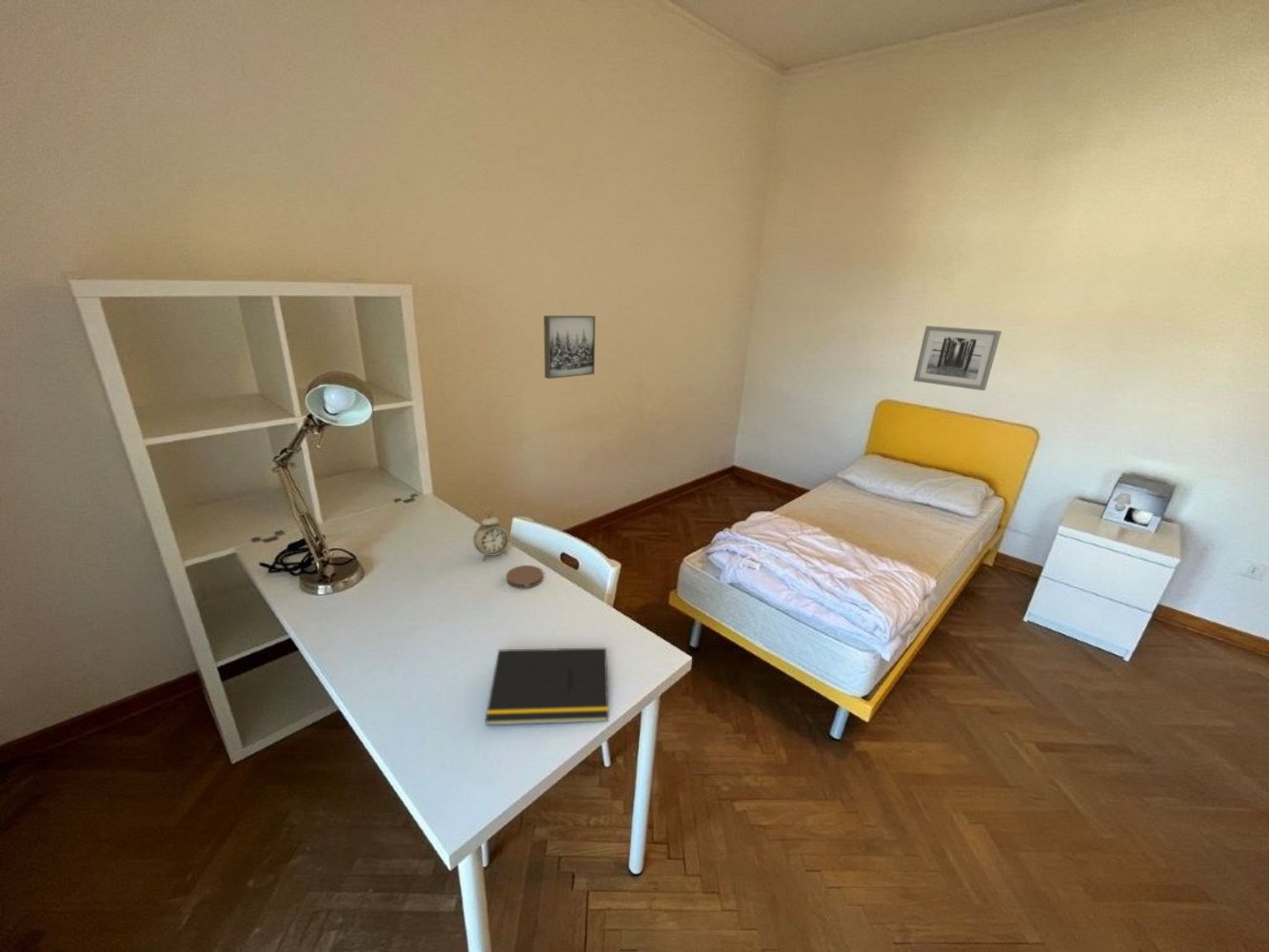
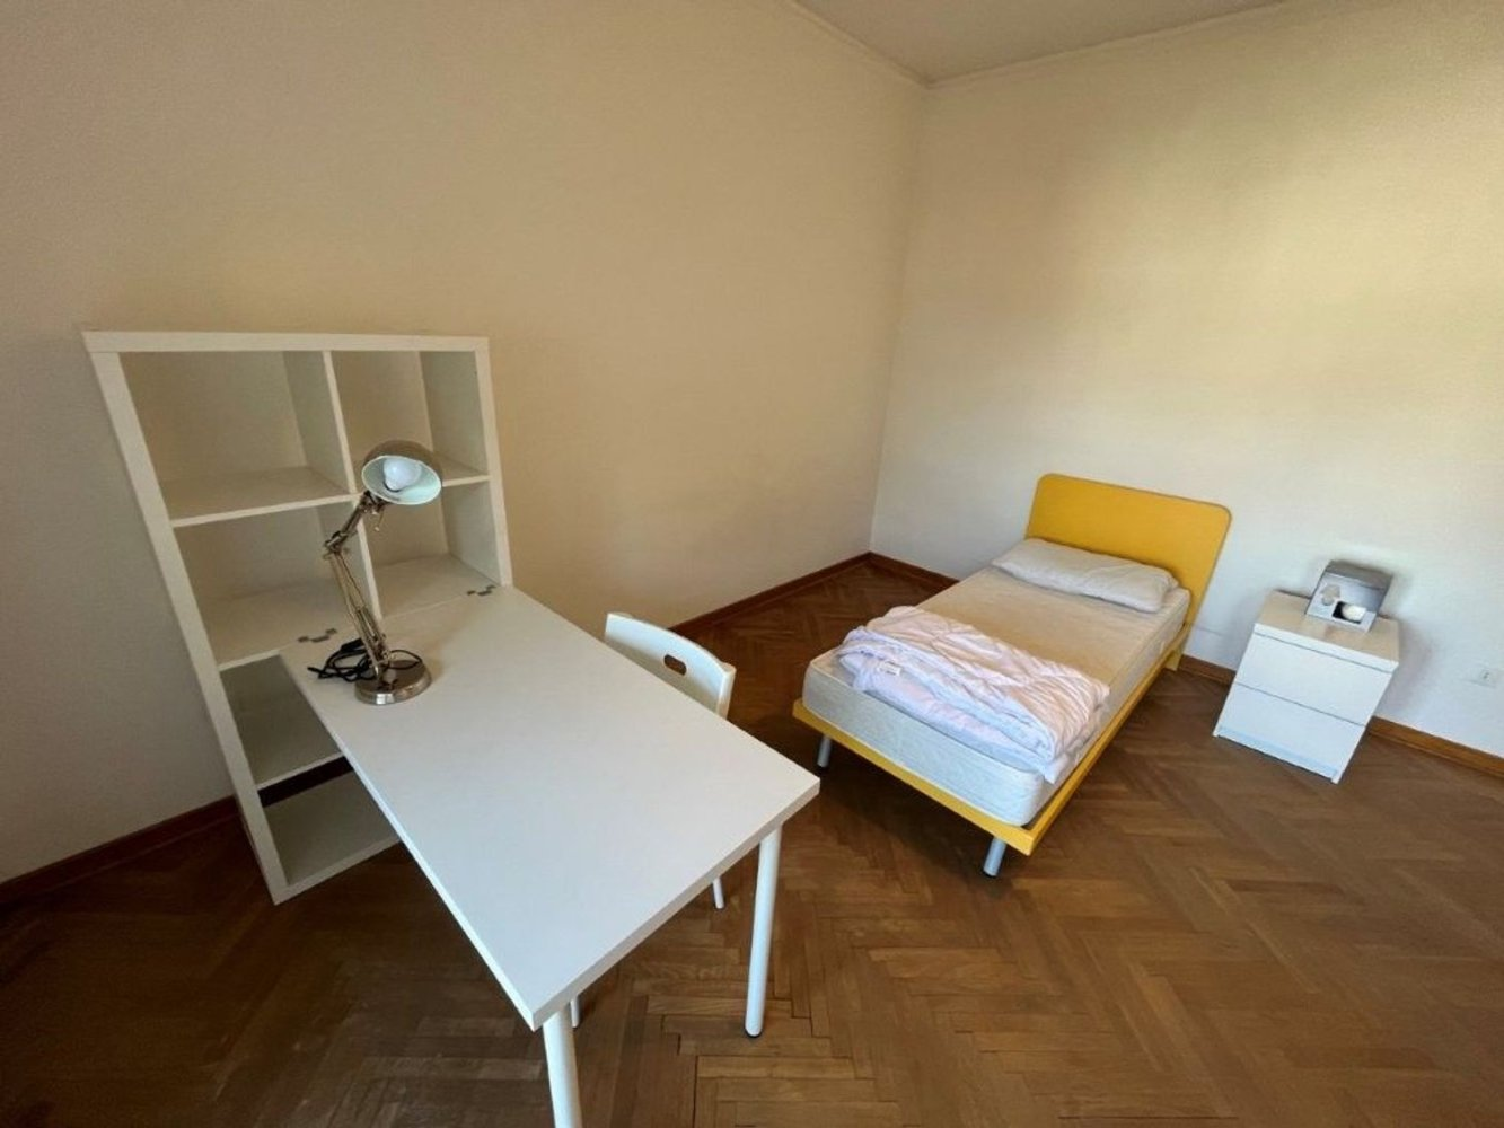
- notepad [485,647,609,726]
- alarm clock [472,507,509,562]
- coaster [506,565,545,589]
- wall art [543,315,596,380]
- wall art [913,325,1002,391]
